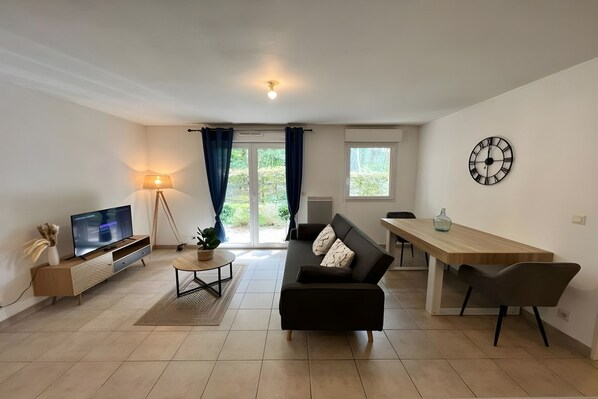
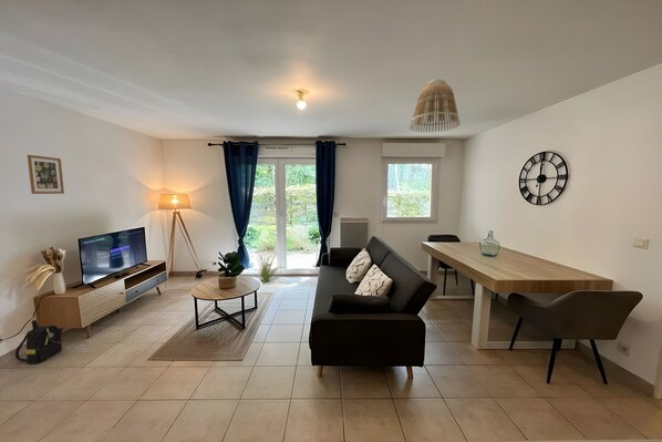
+ backpack [14,319,64,364]
+ wall art [27,154,65,195]
+ lamp shade [408,78,462,134]
+ decorative plant [254,253,287,284]
